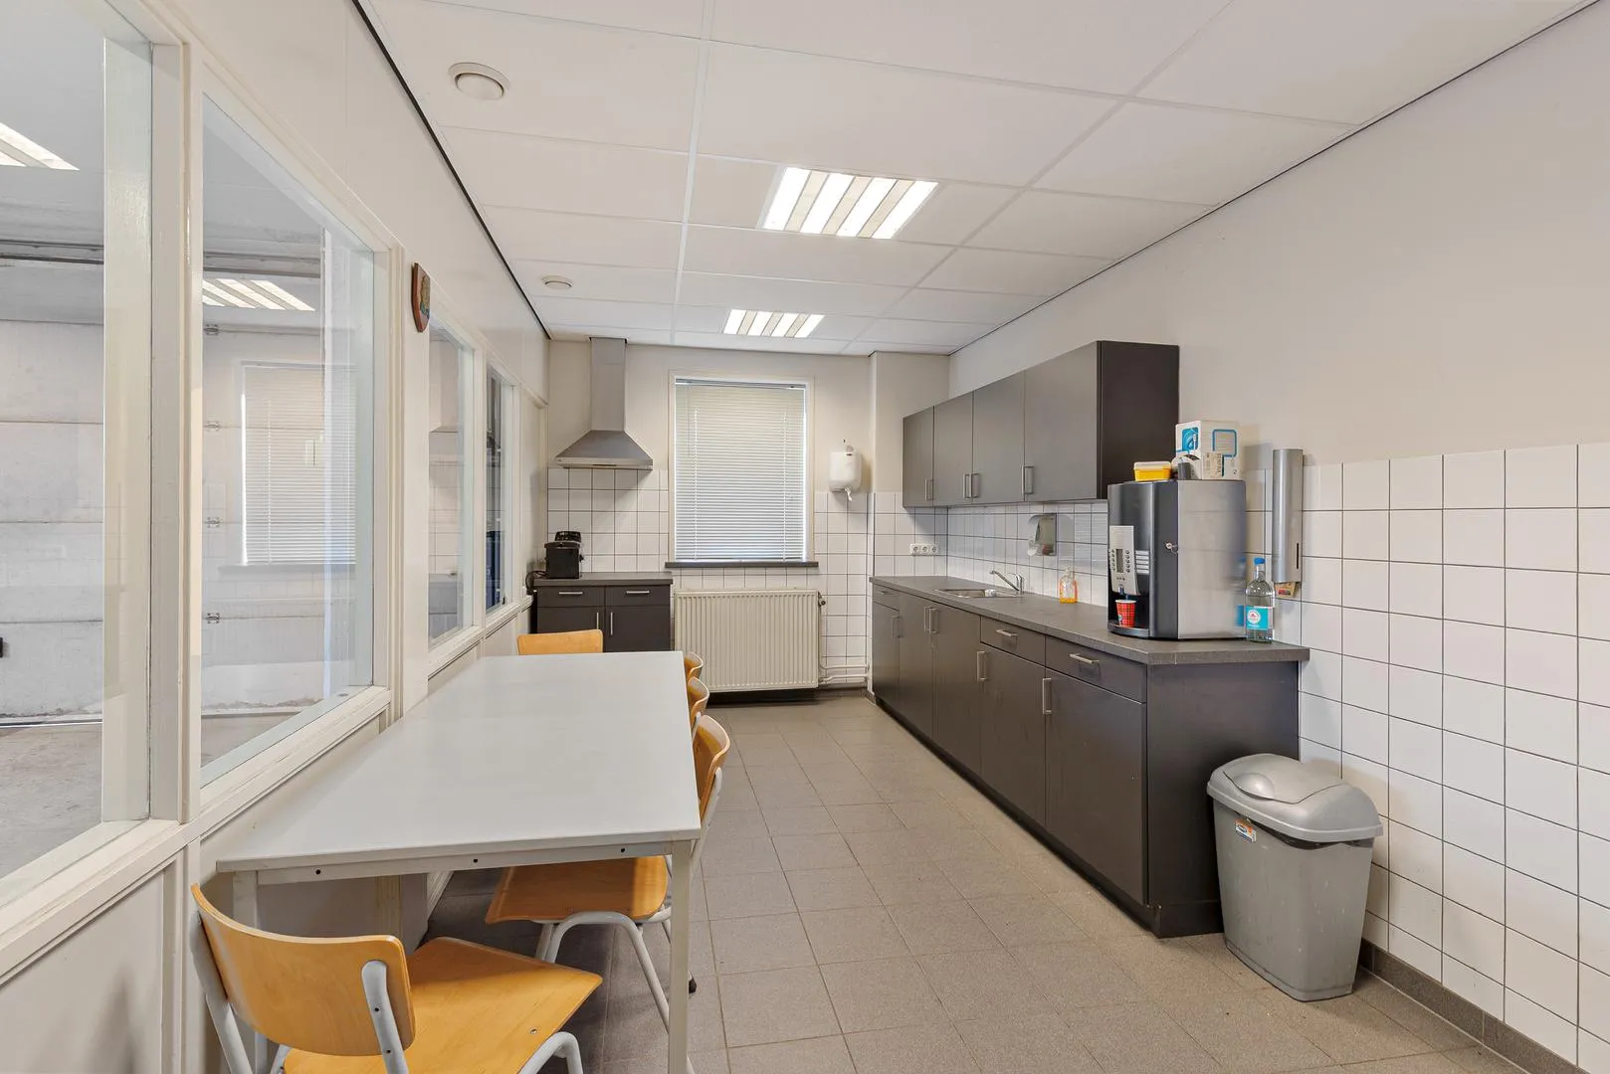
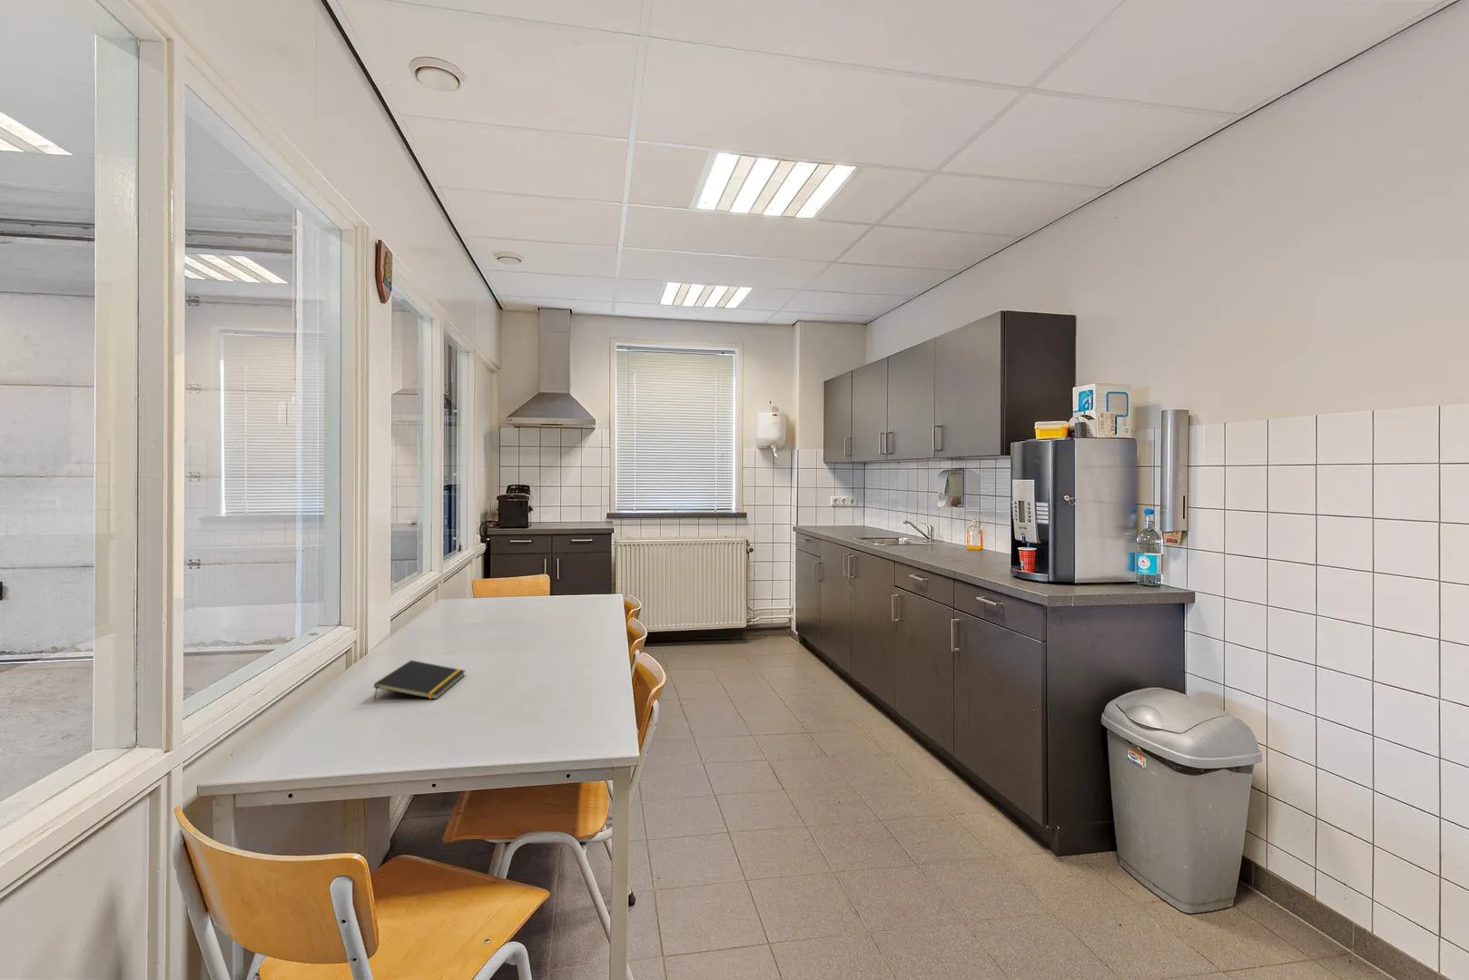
+ notepad [373,660,467,701]
